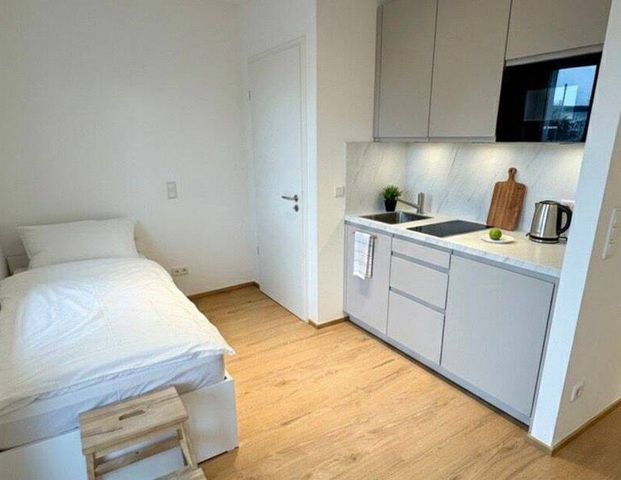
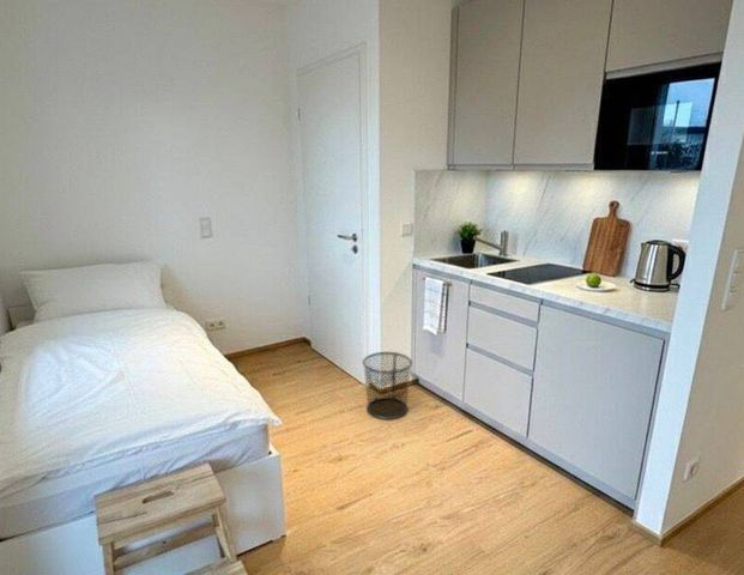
+ waste bin [362,351,413,420]
